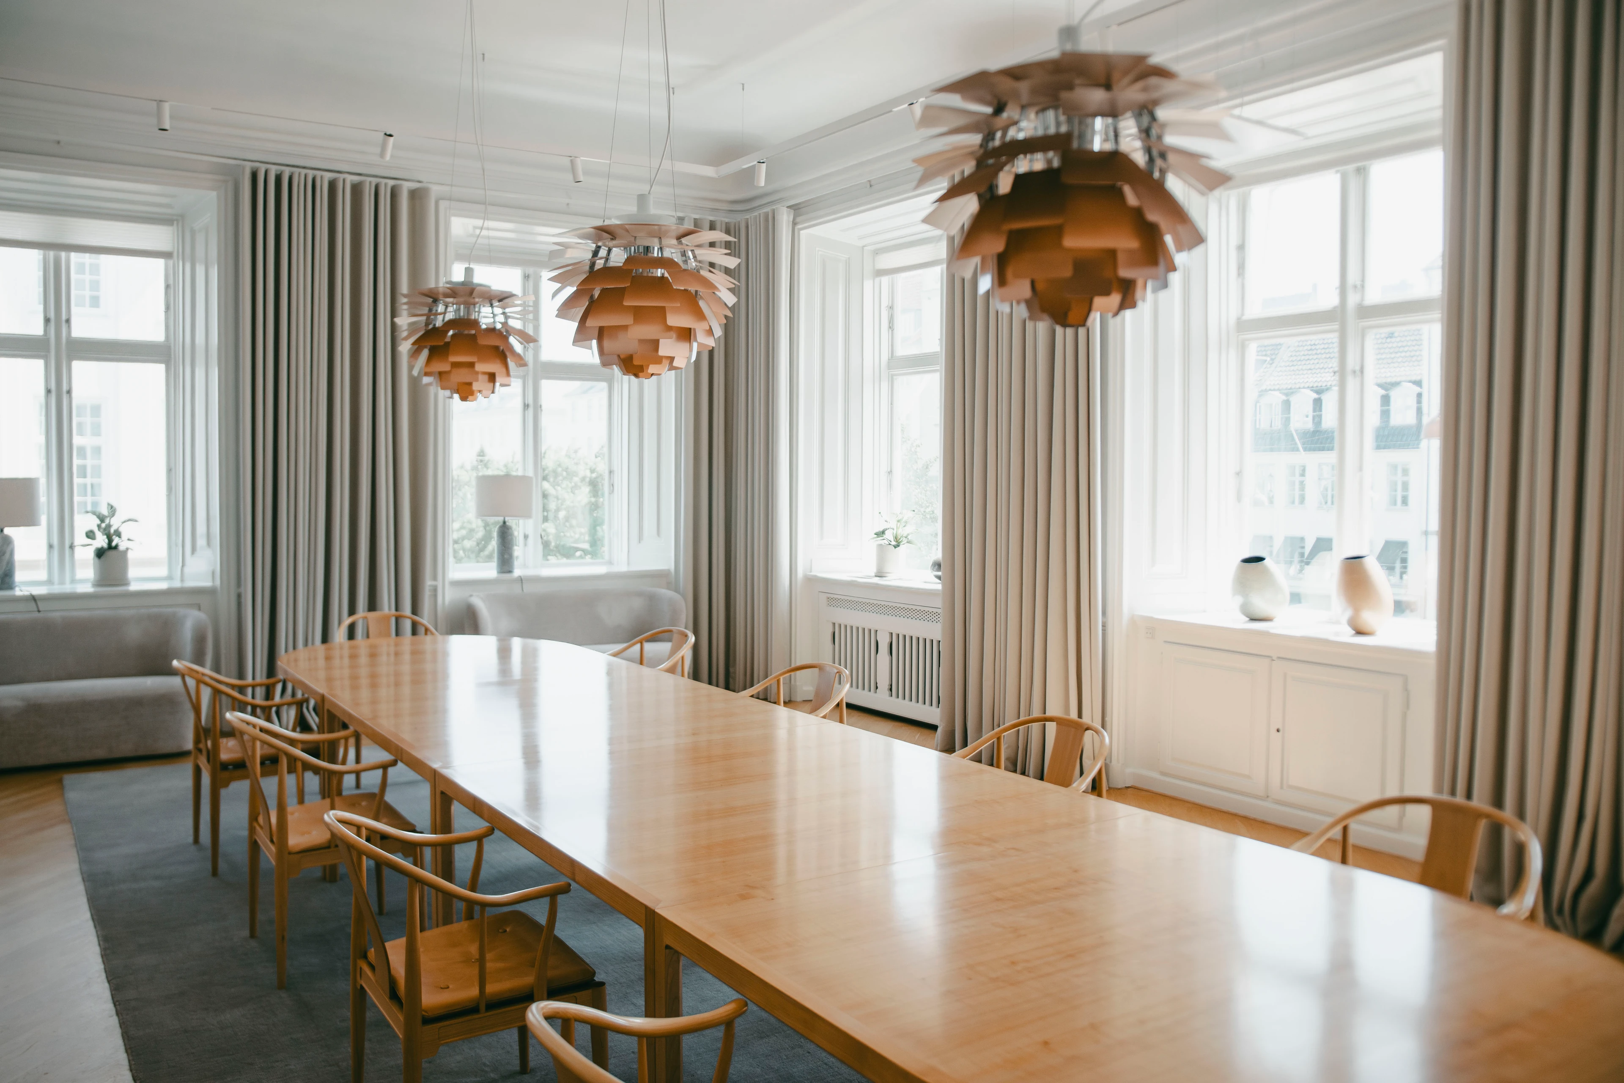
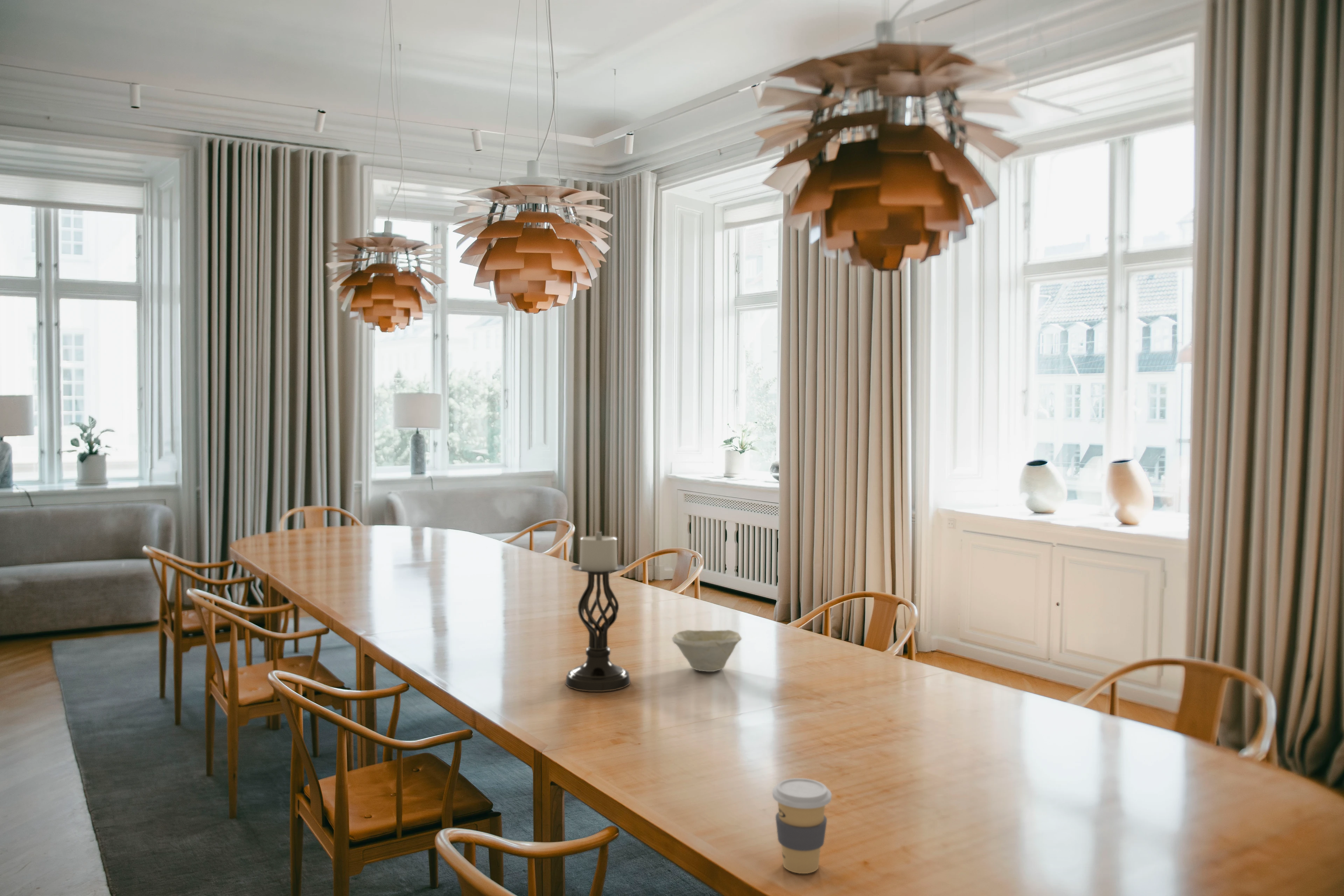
+ bowl [672,629,742,672]
+ coffee cup [772,778,832,874]
+ candle holder [565,531,631,692]
